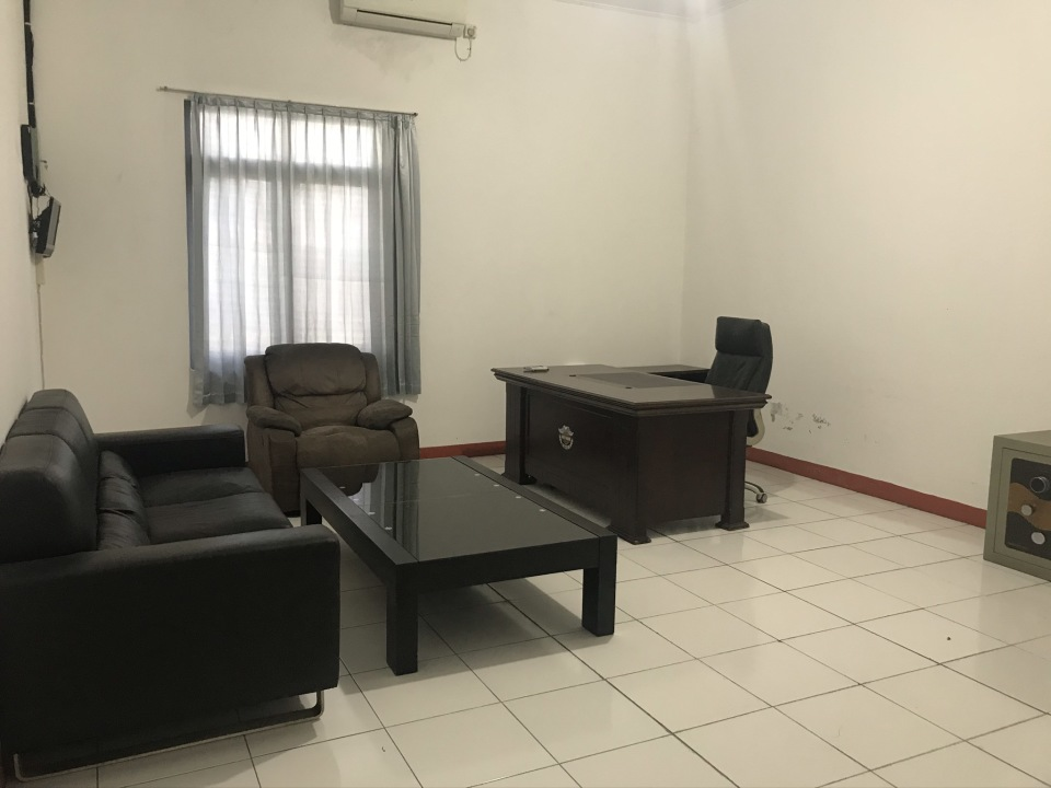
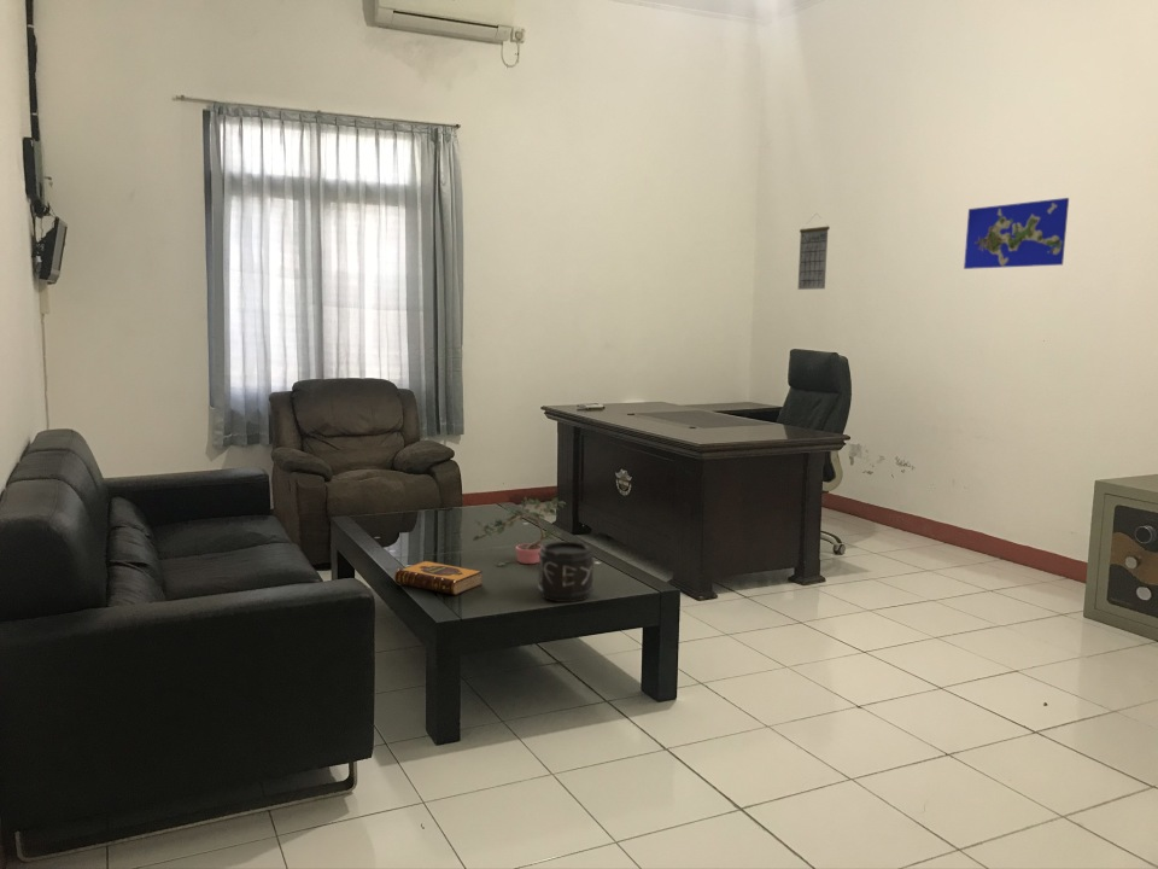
+ potted plant [472,496,566,567]
+ calendar [797,212,831,291]
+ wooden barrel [537,541,595,603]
+ hardback book [393,560,484,596]
+ world map [963,197,1070,270]
